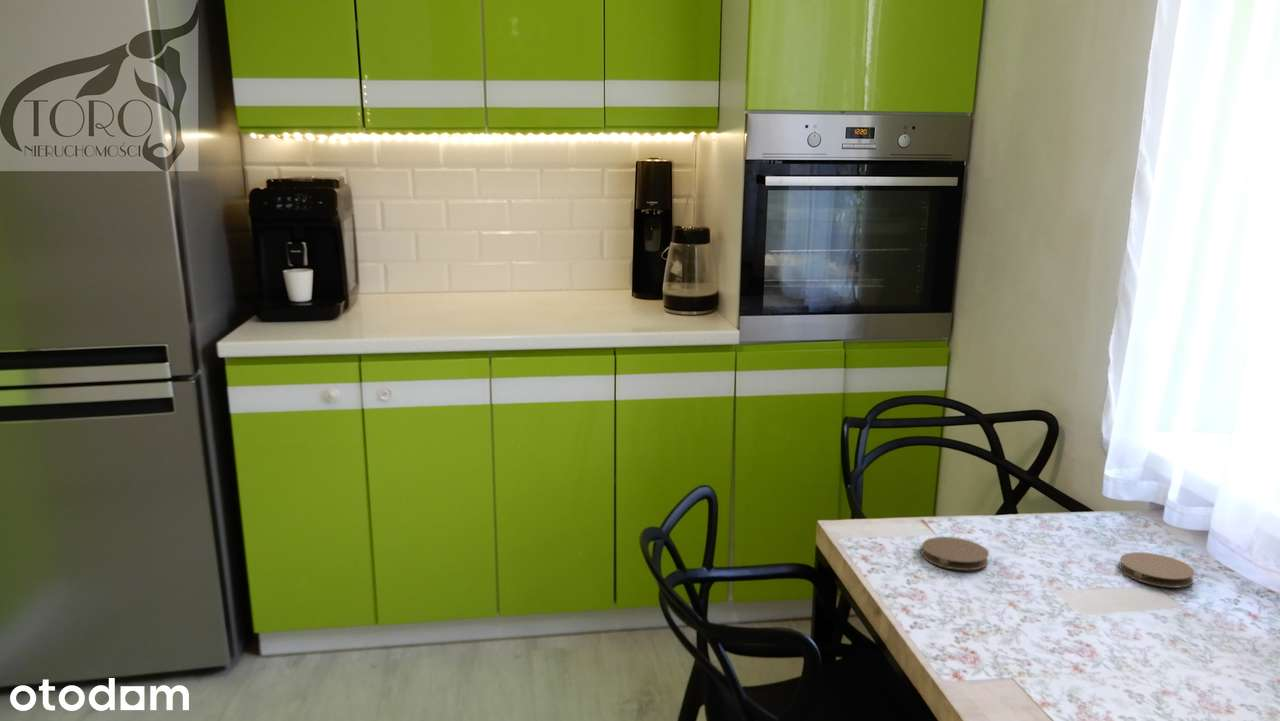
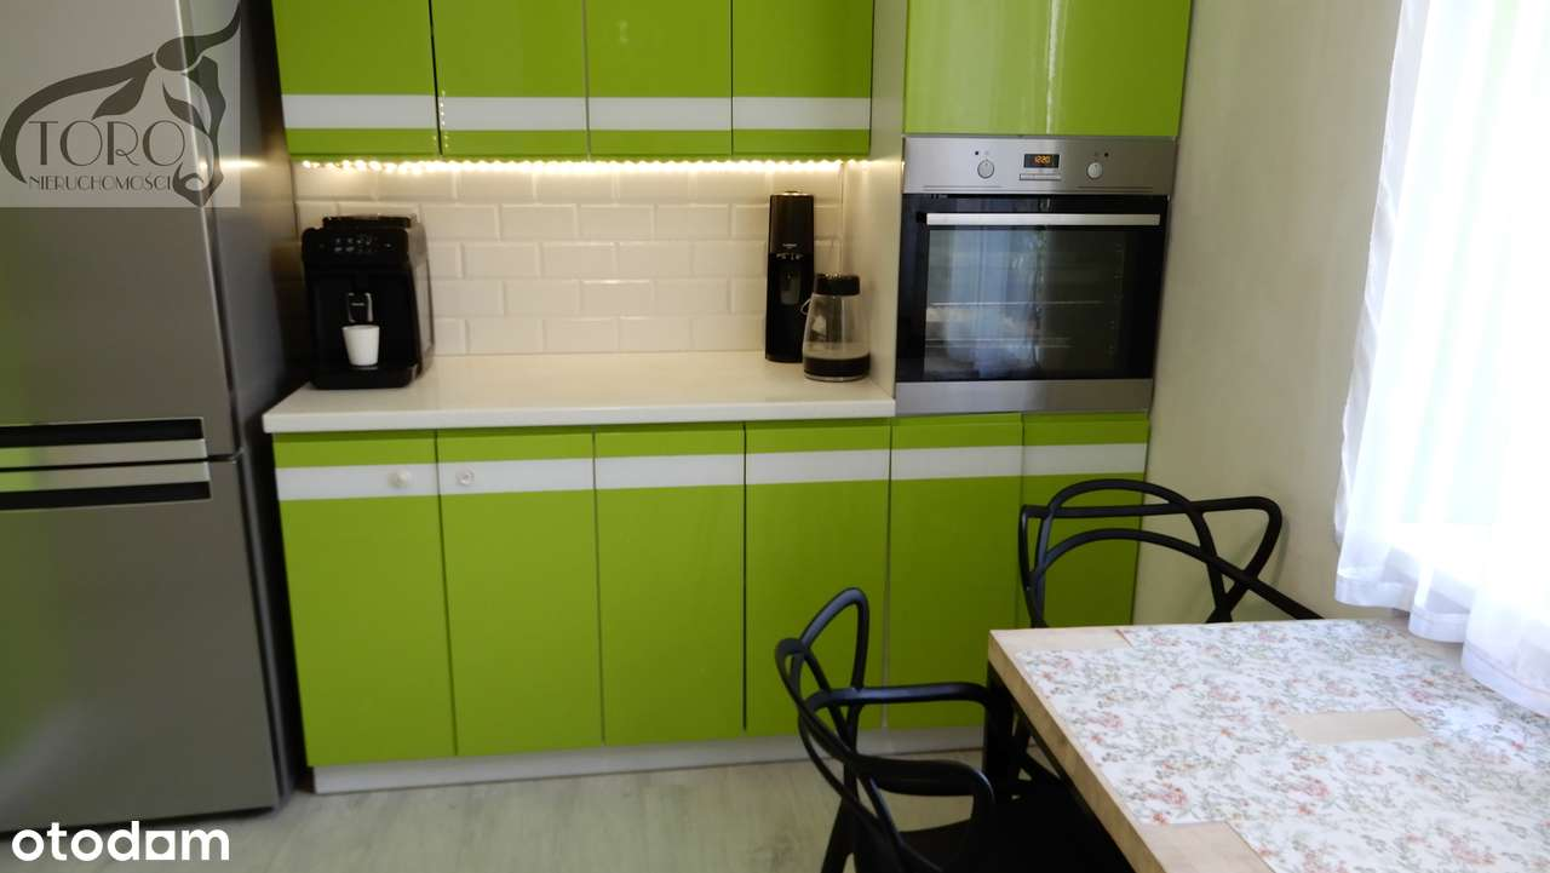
- coaster [1118,551,1196,589]
- coaster [921,536,990,571]
